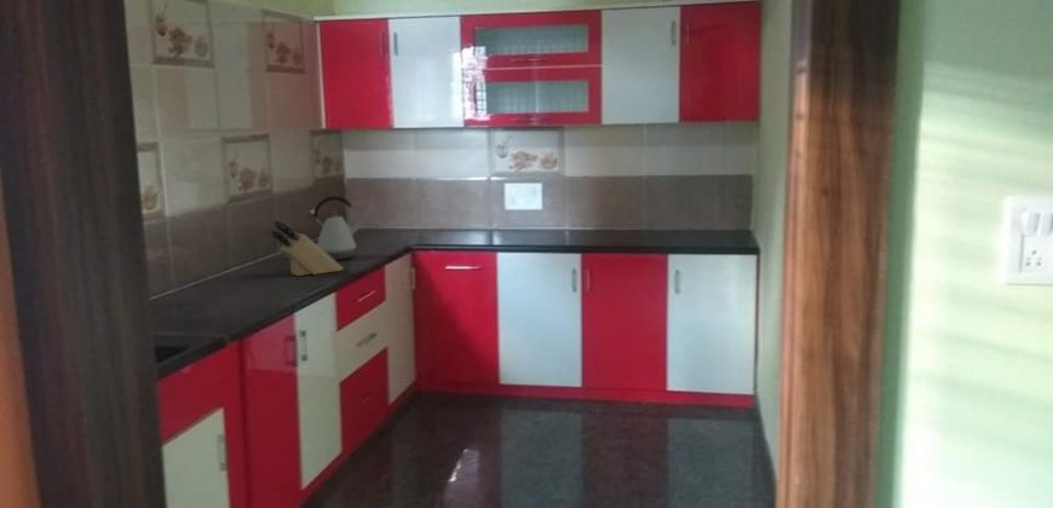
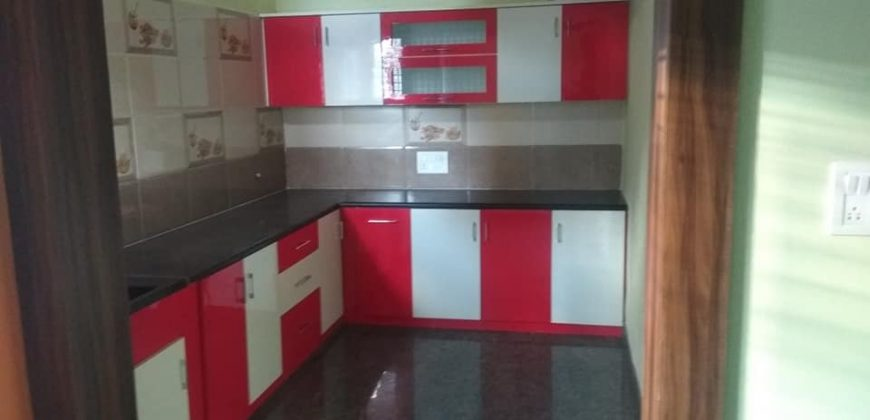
- kettle [312,195,362,261]
- knife block [271,219,345,277]
